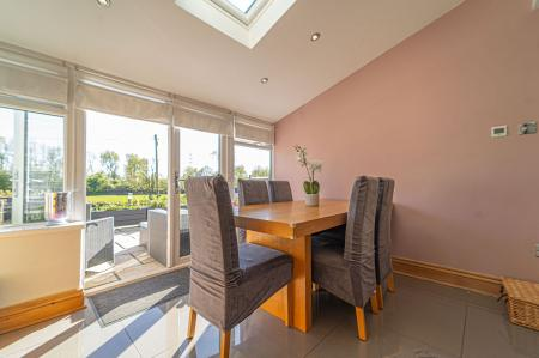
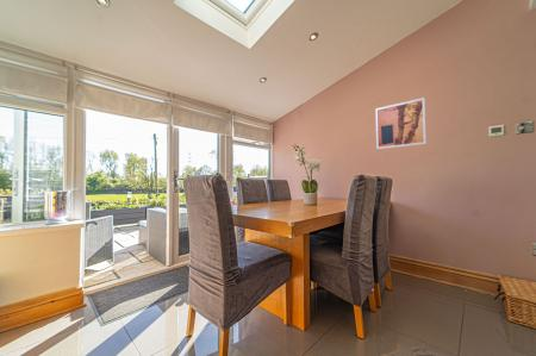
+ wall art [374,96,428,150]
